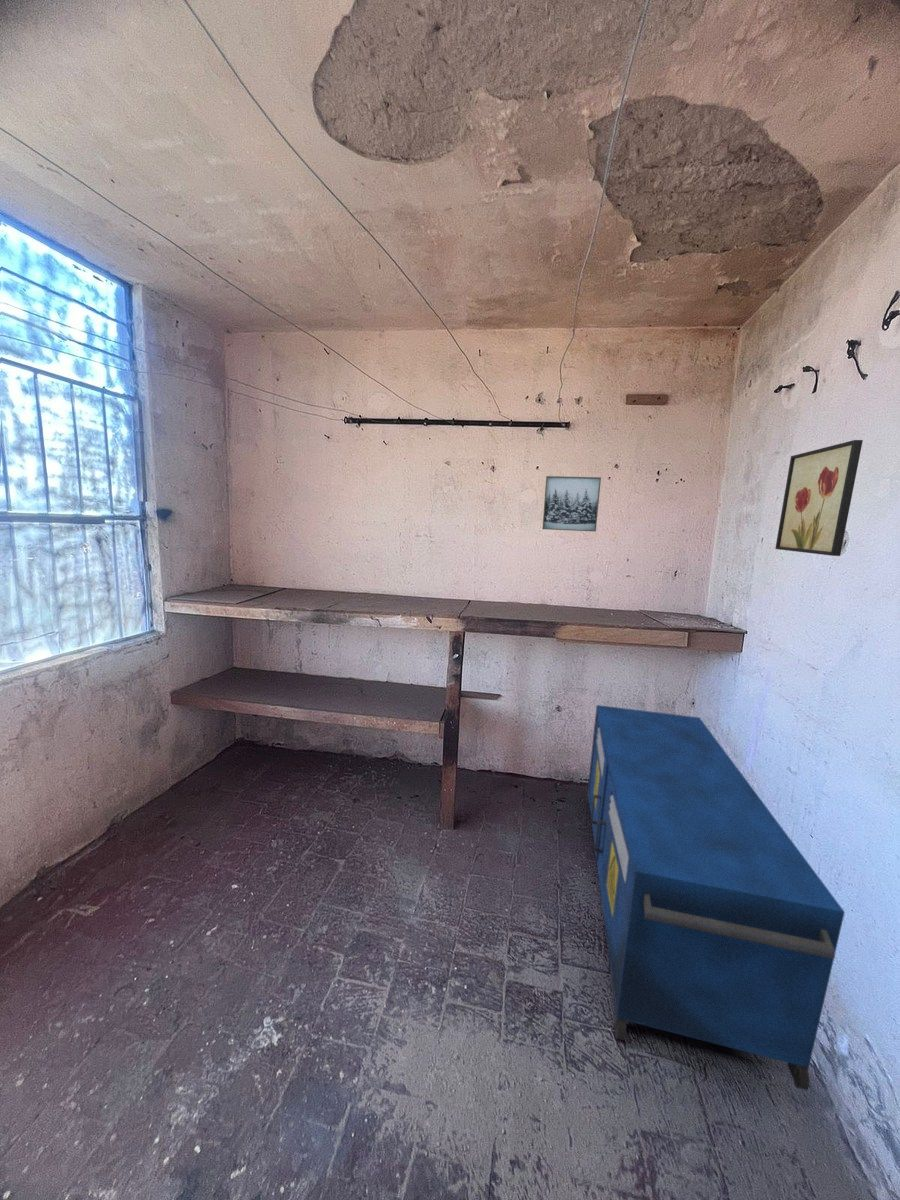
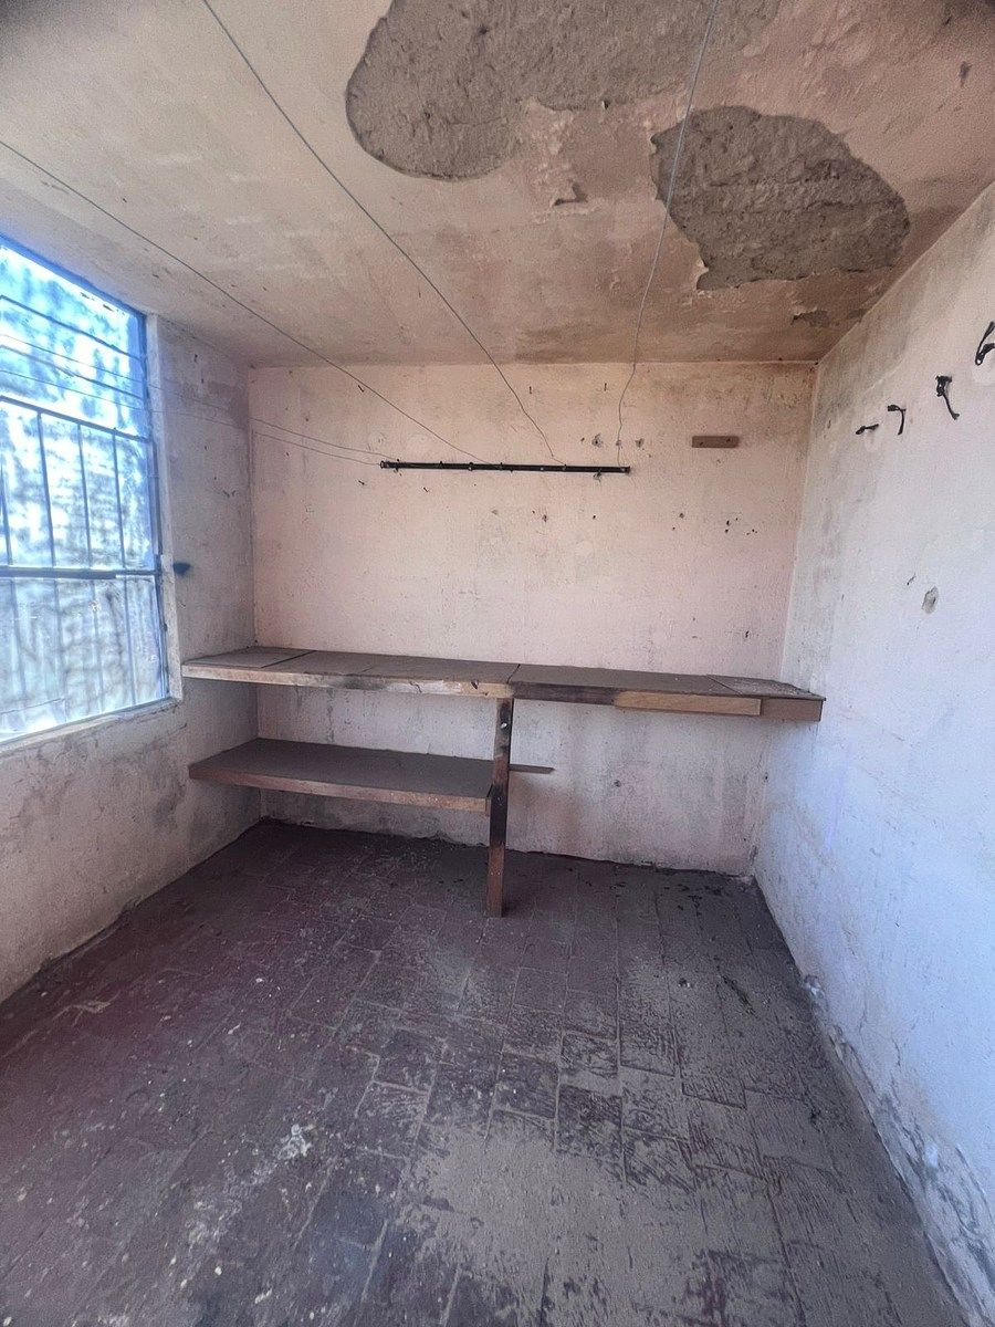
- wall art [541,475,602,533]
- wall art [774,439,864,557]
- storage cabinet [586,704,846,1091]
